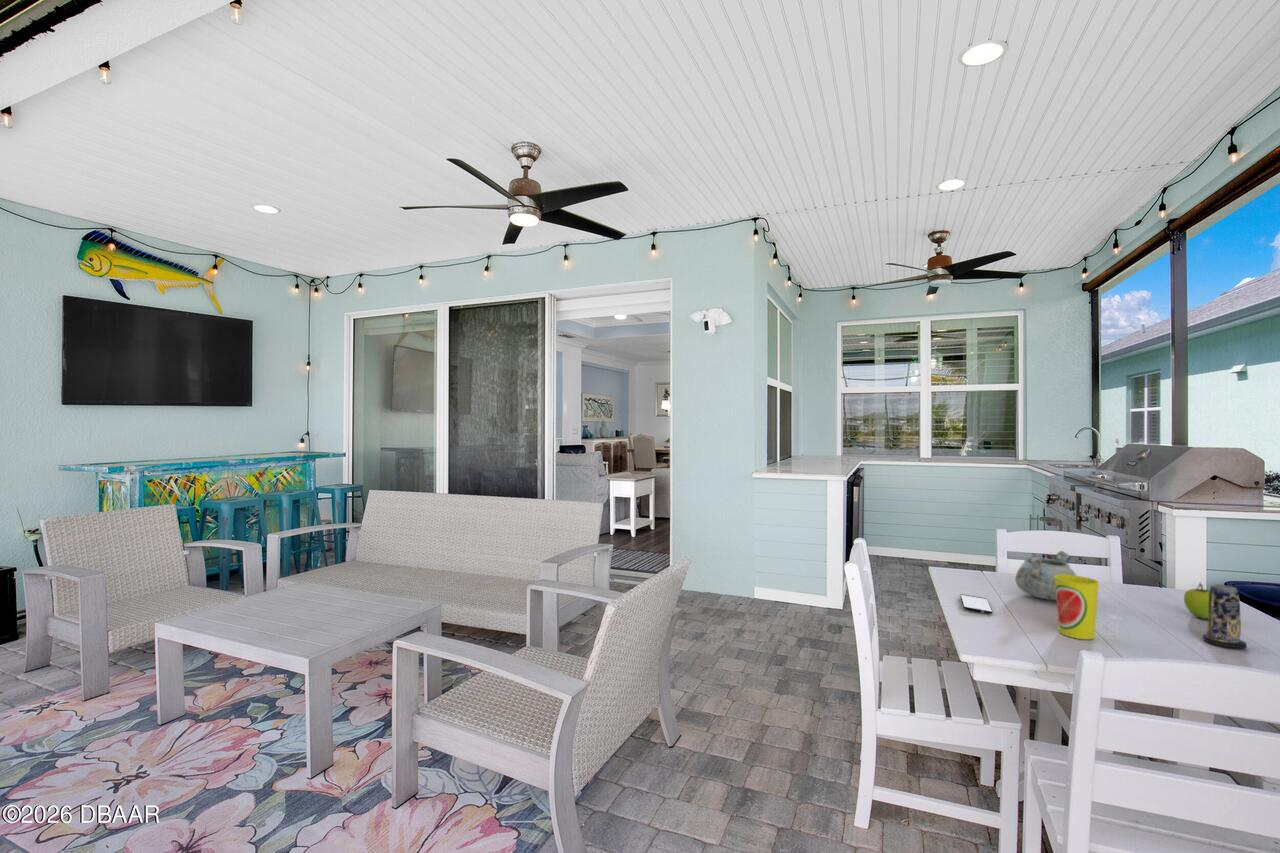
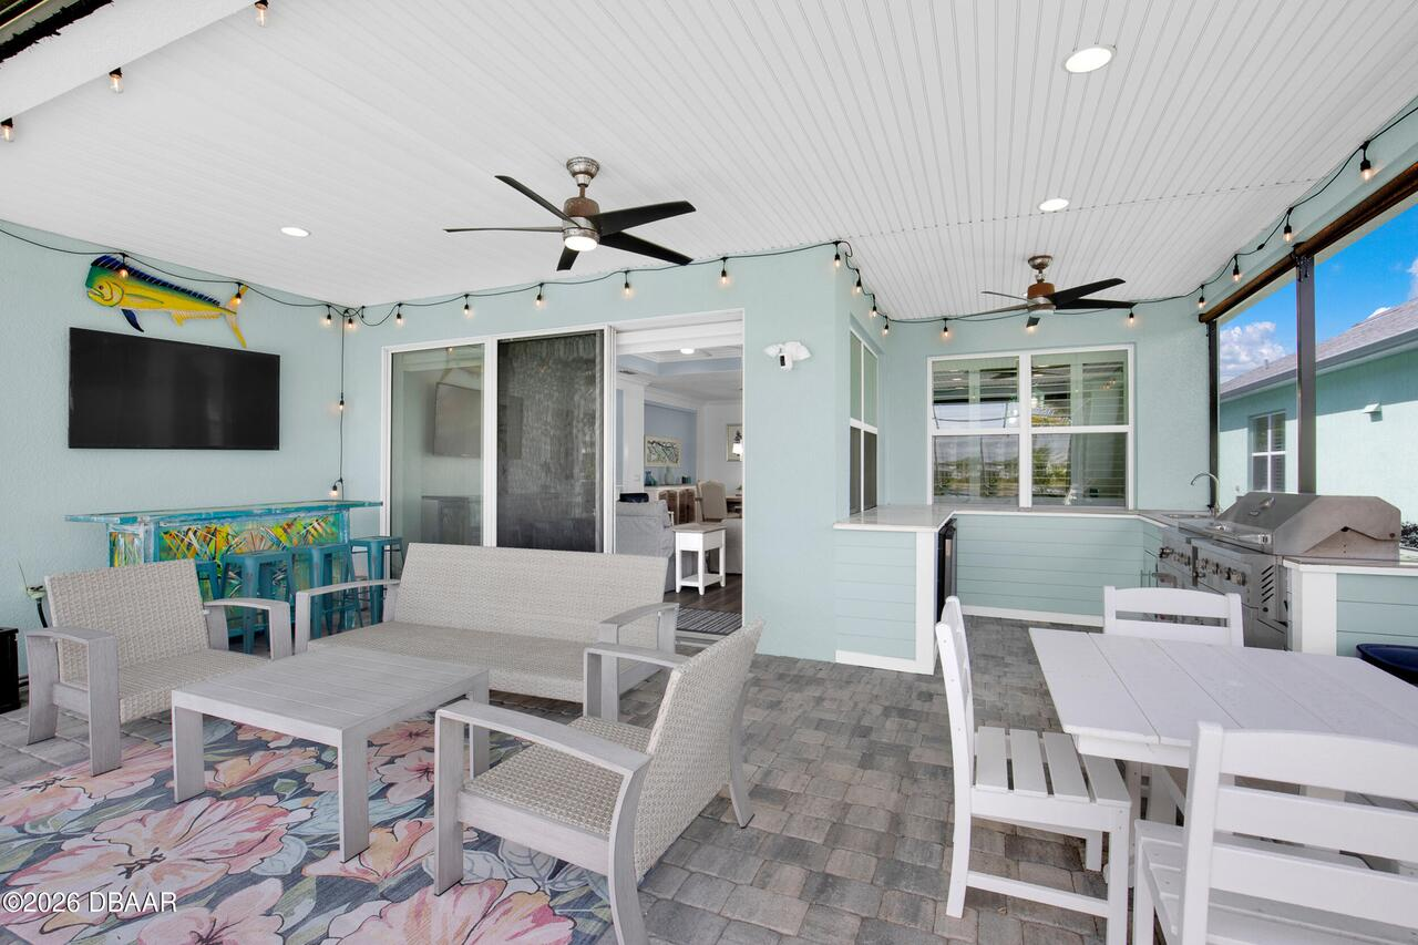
- cup [1054,575,1100,640]
- smartphone [959,593,993,614]
- fruit [1183,581,1210,620]
- candle [1202,584,1248,649]
- decorative bowl [1014,550,1078,601]
